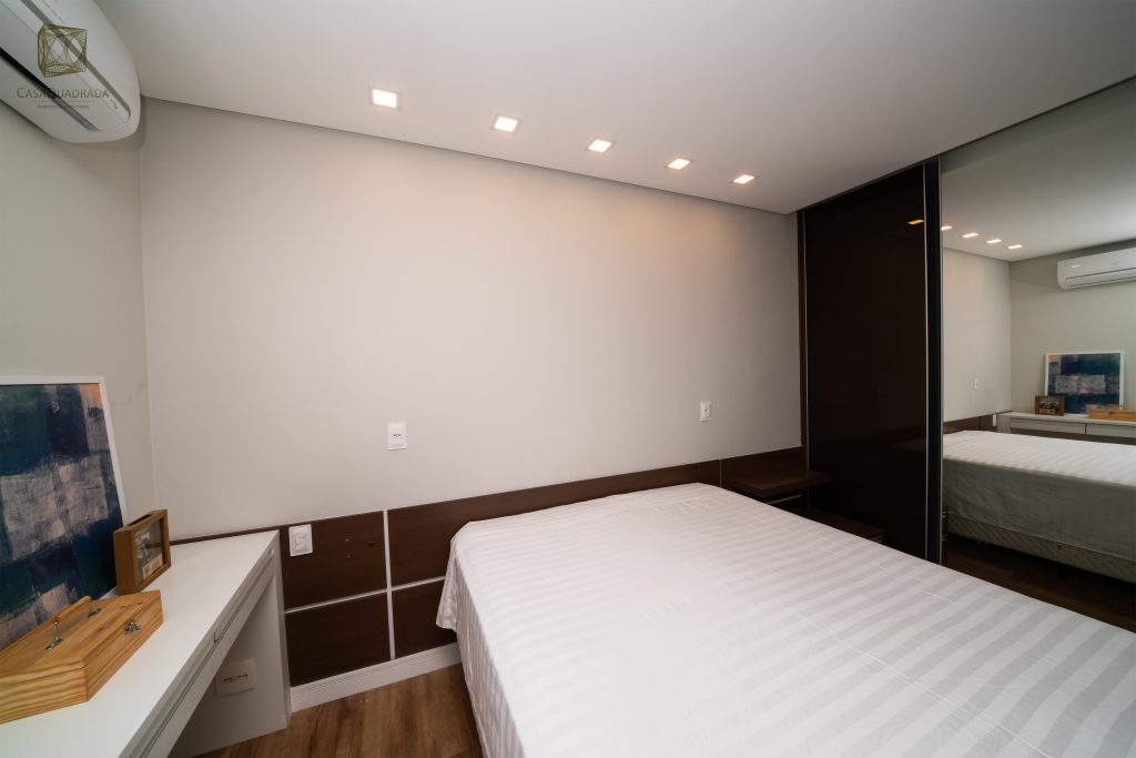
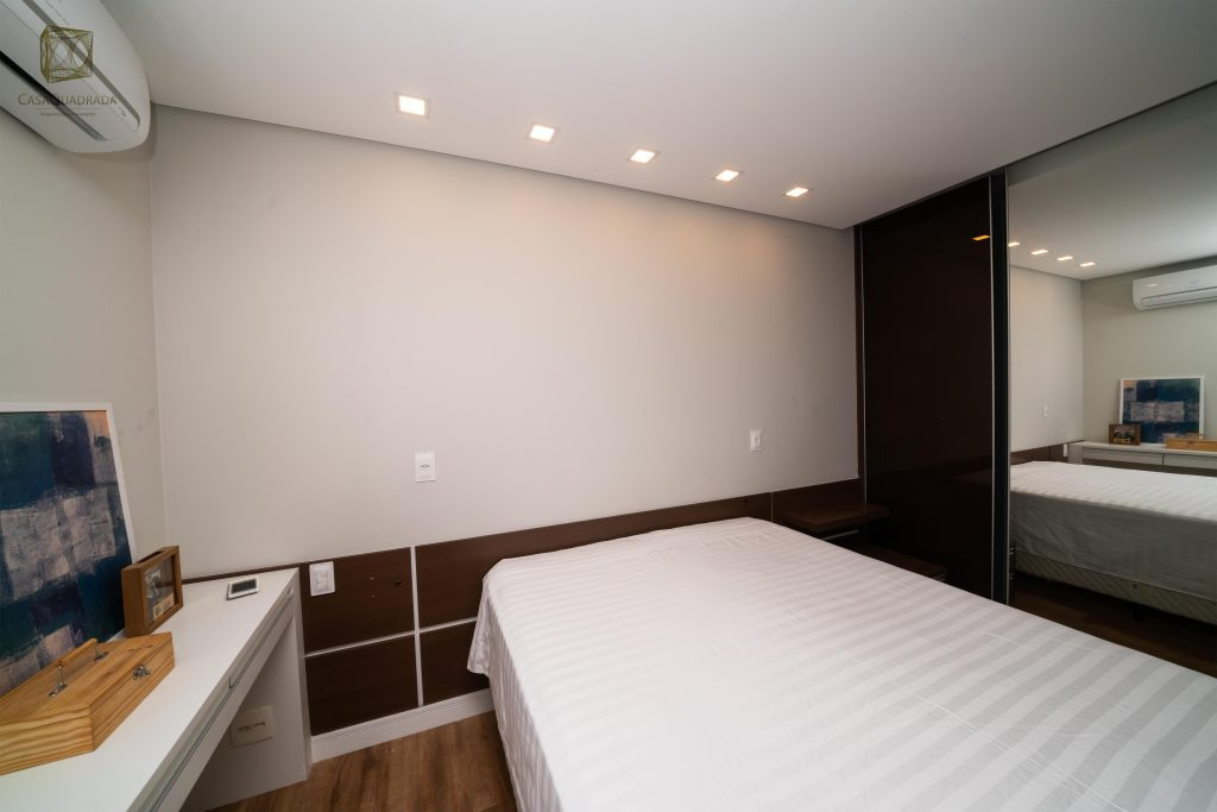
+ cell phone [227,575,260,599]
